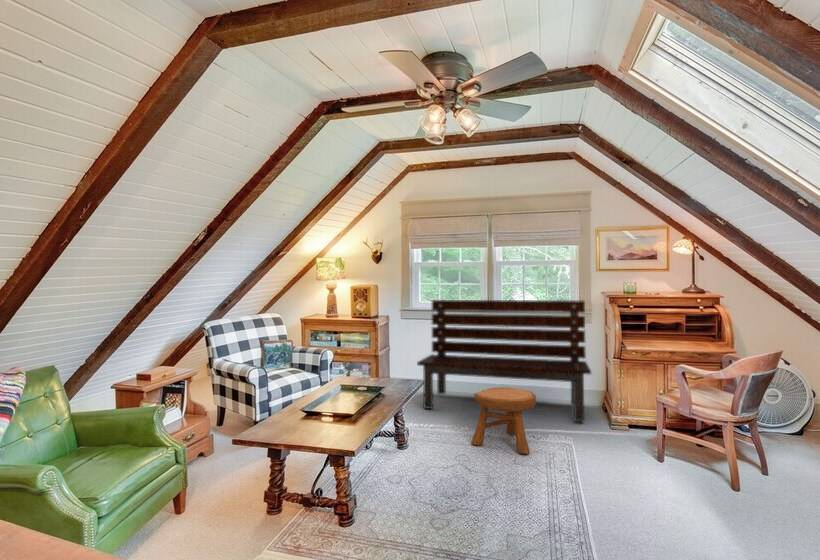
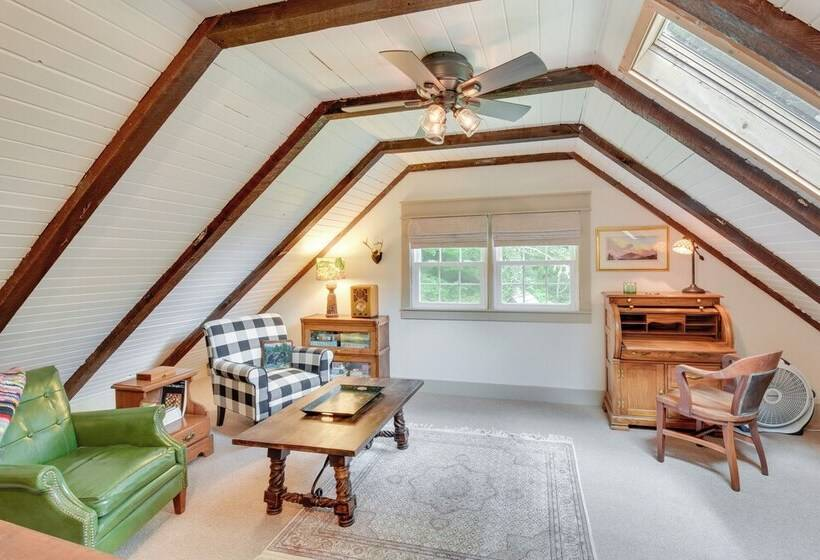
- stool [470,386,537,455]
- bench [416,299,592,423]
